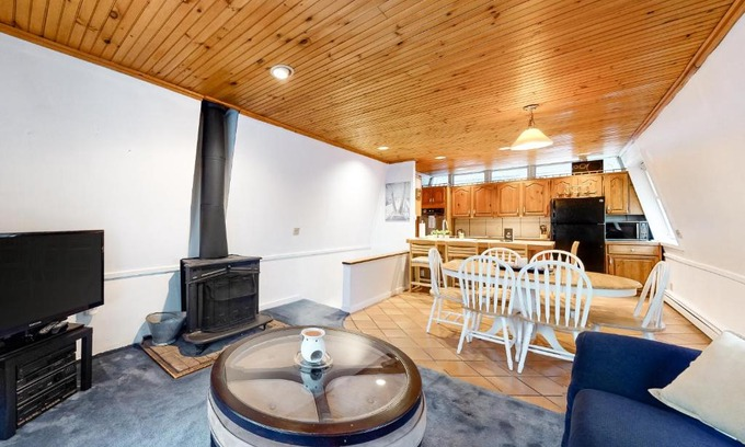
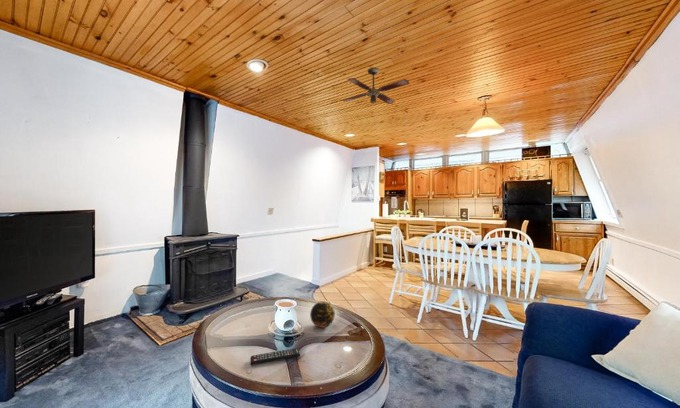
+ decorative orb [309,300,336,329]
+ ceiling fan [342,66,410,105]
+ remote control [249,347,301,366]
